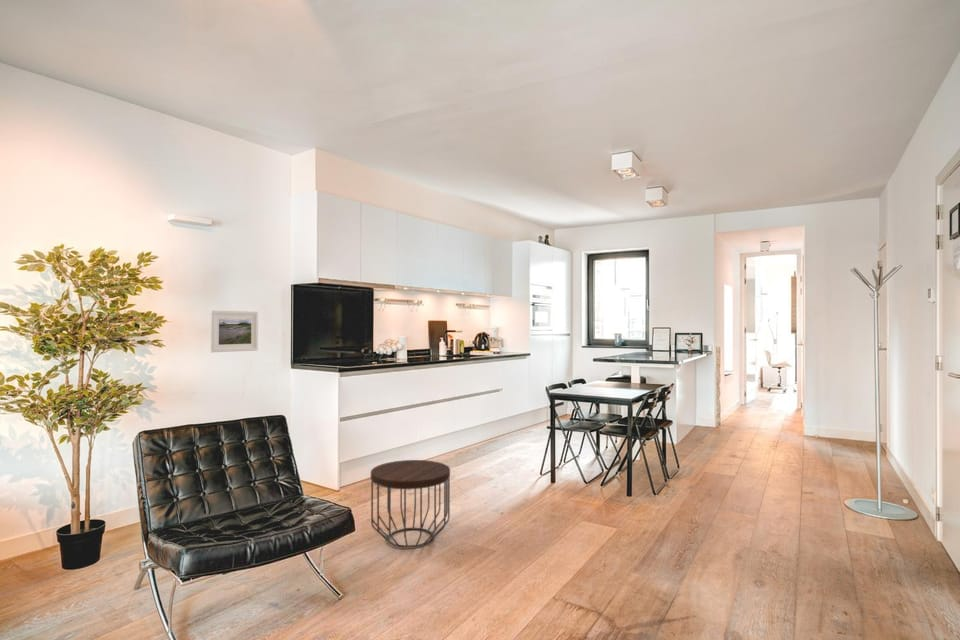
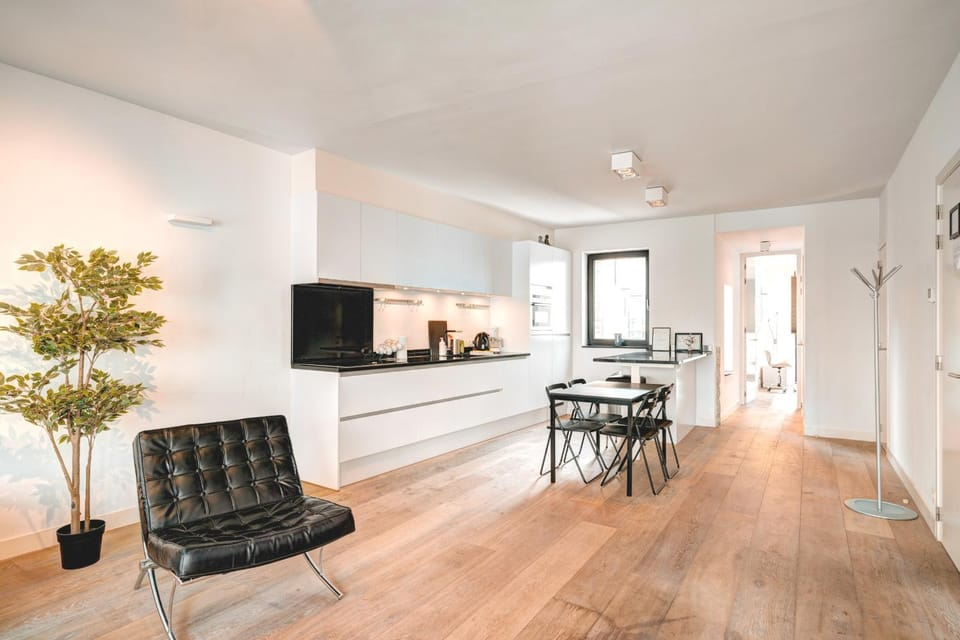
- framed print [209,310,259,353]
- side table [370,459,451,548]
